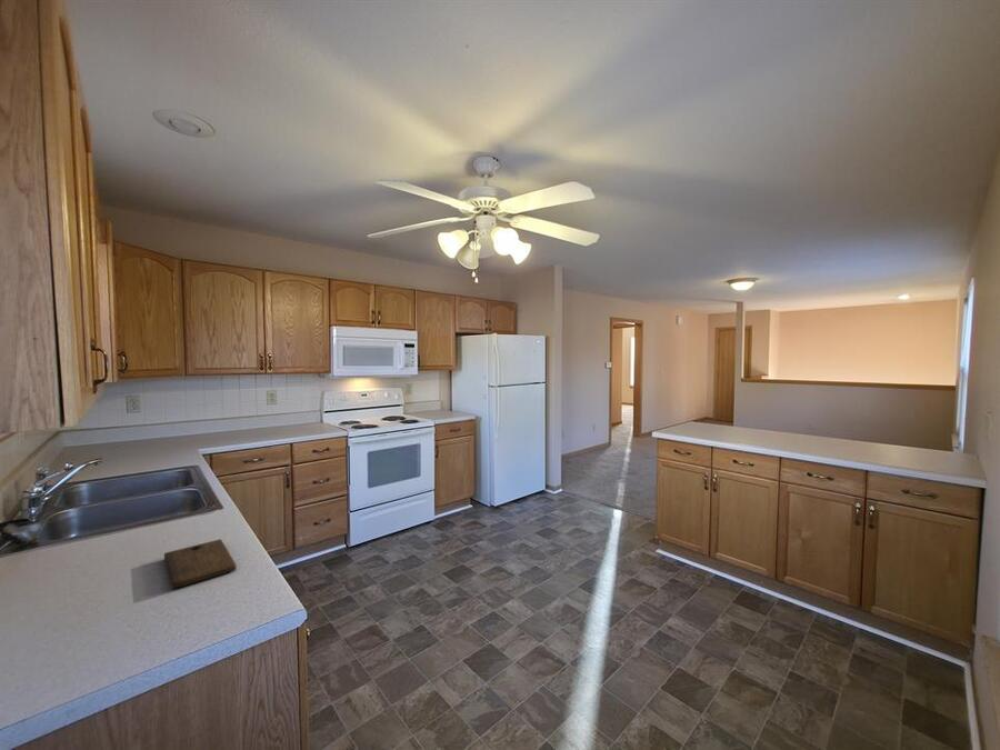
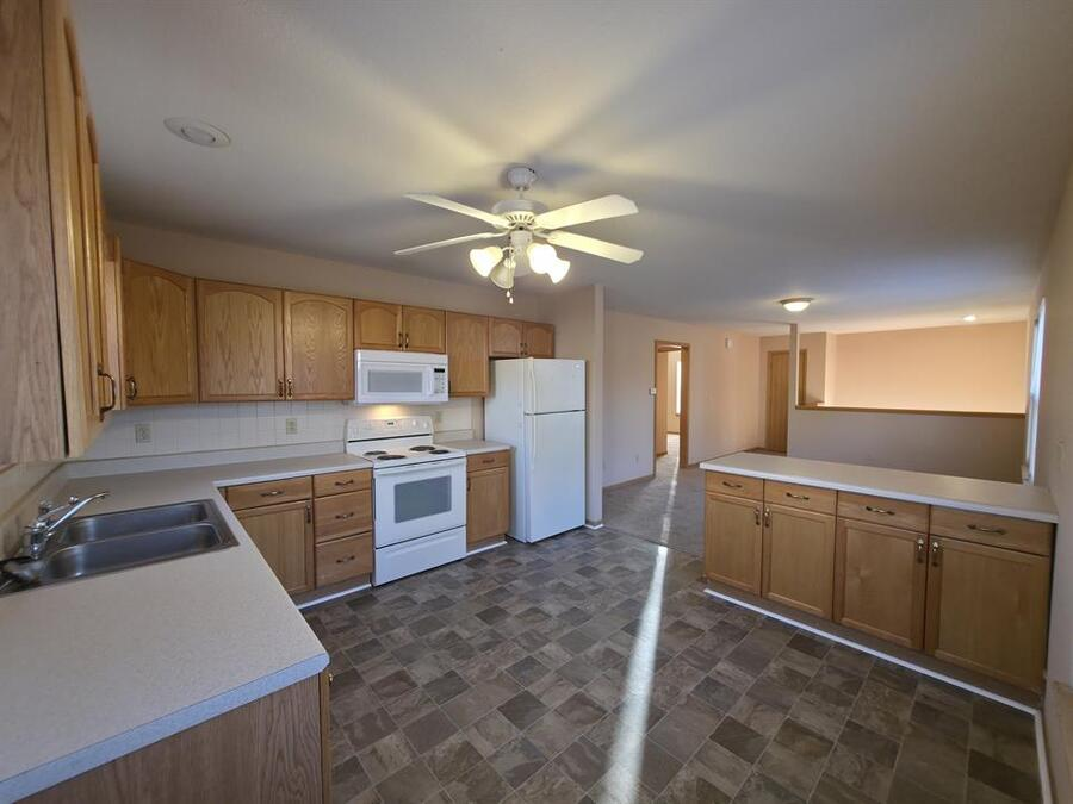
- cutting board [163,538,238,590]
